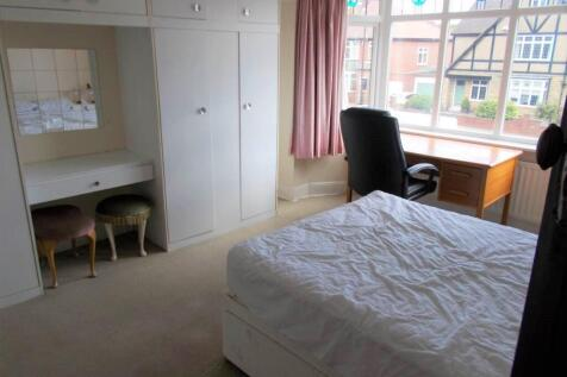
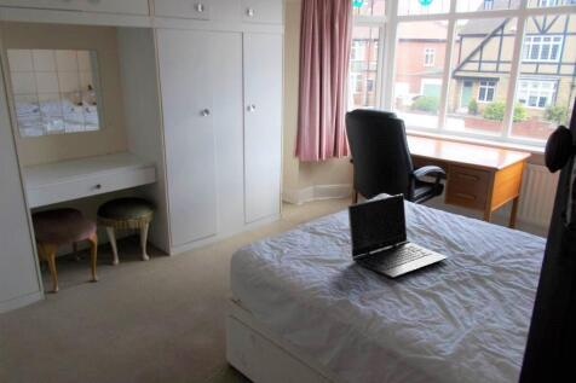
+ laptop computer [346,193,449,279]
